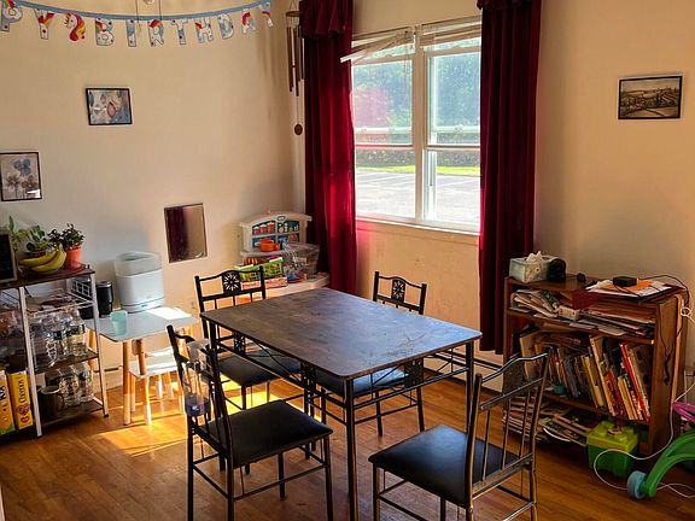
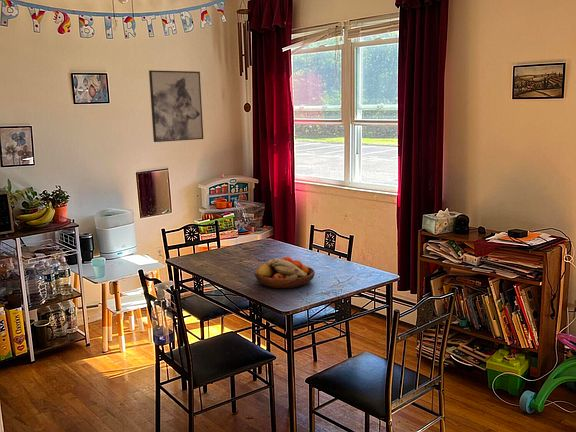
+ wall art [148,69,204,143]
+ fruit bowl [254,256,316,289]
